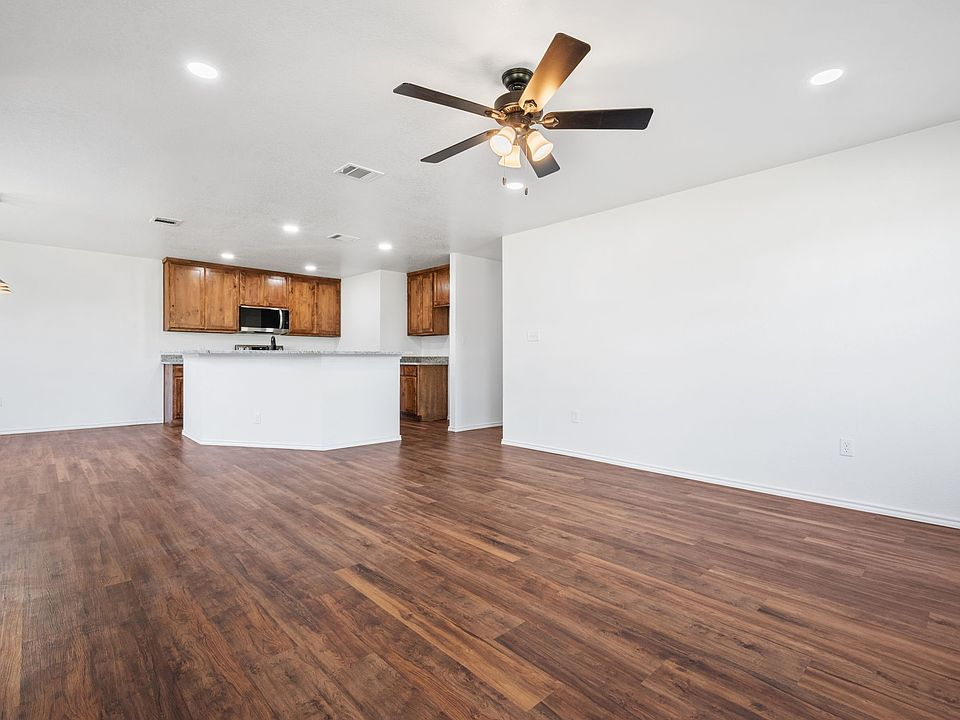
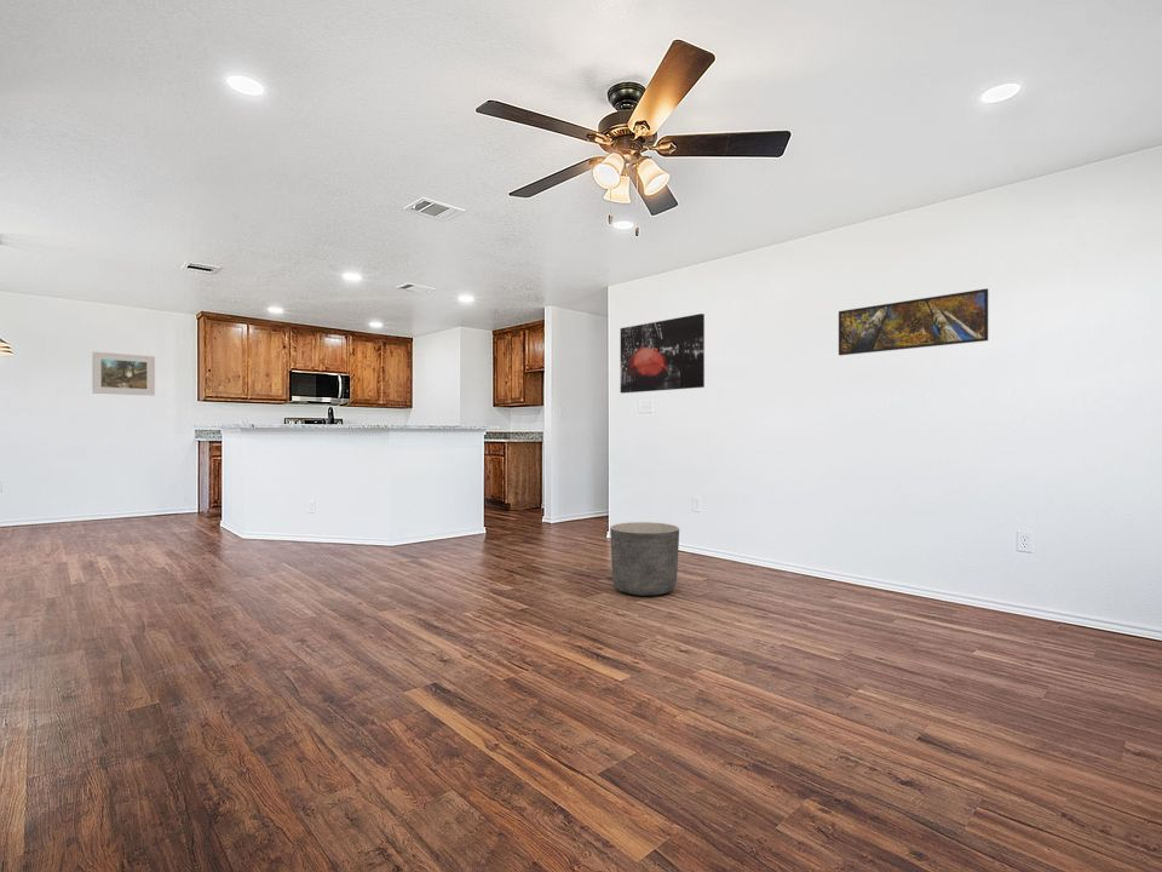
+ wall art [620,312,706,395]
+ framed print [91,351,156,397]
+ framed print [838,287,989,356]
+ planter [609,521,680,597]
